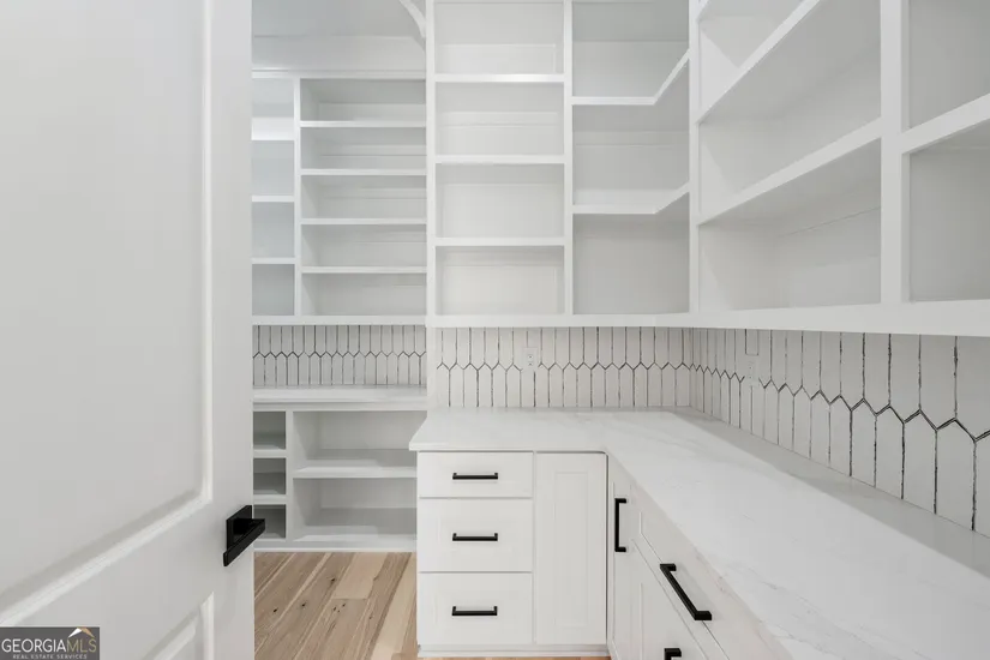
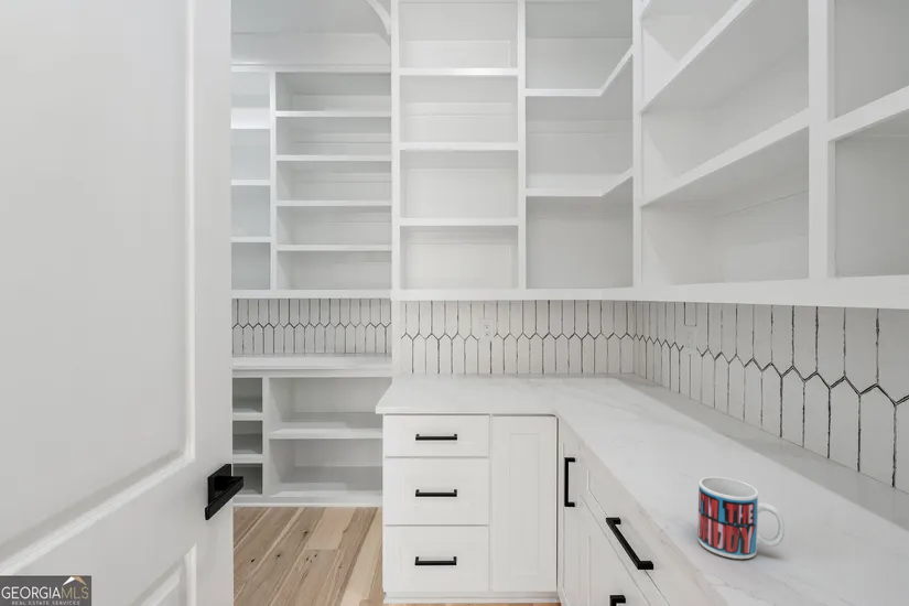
+ mug [697,476,786,560]
